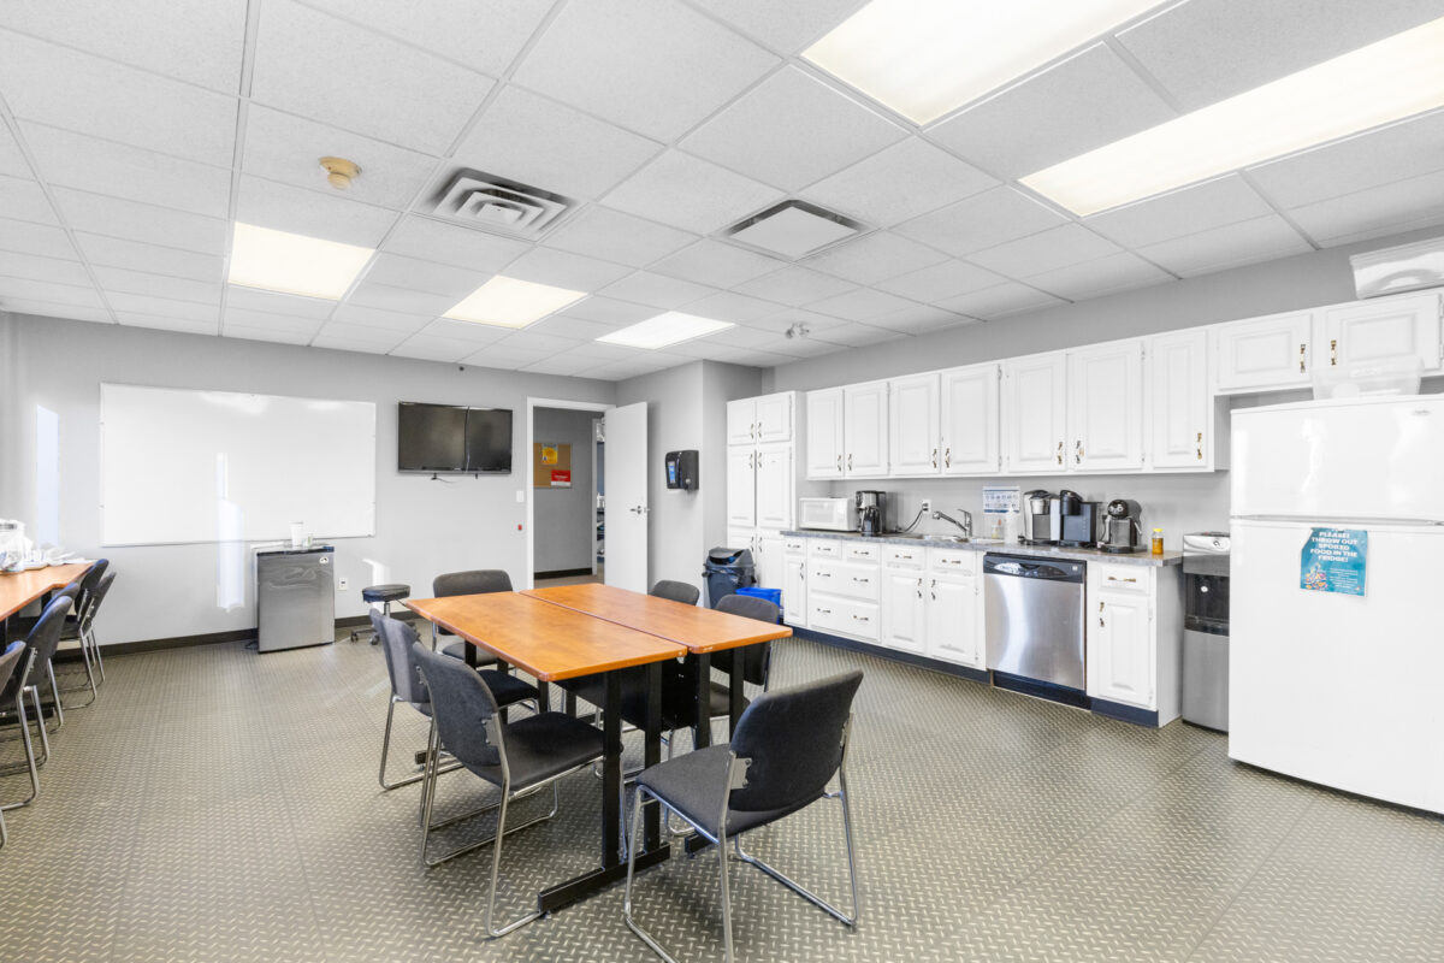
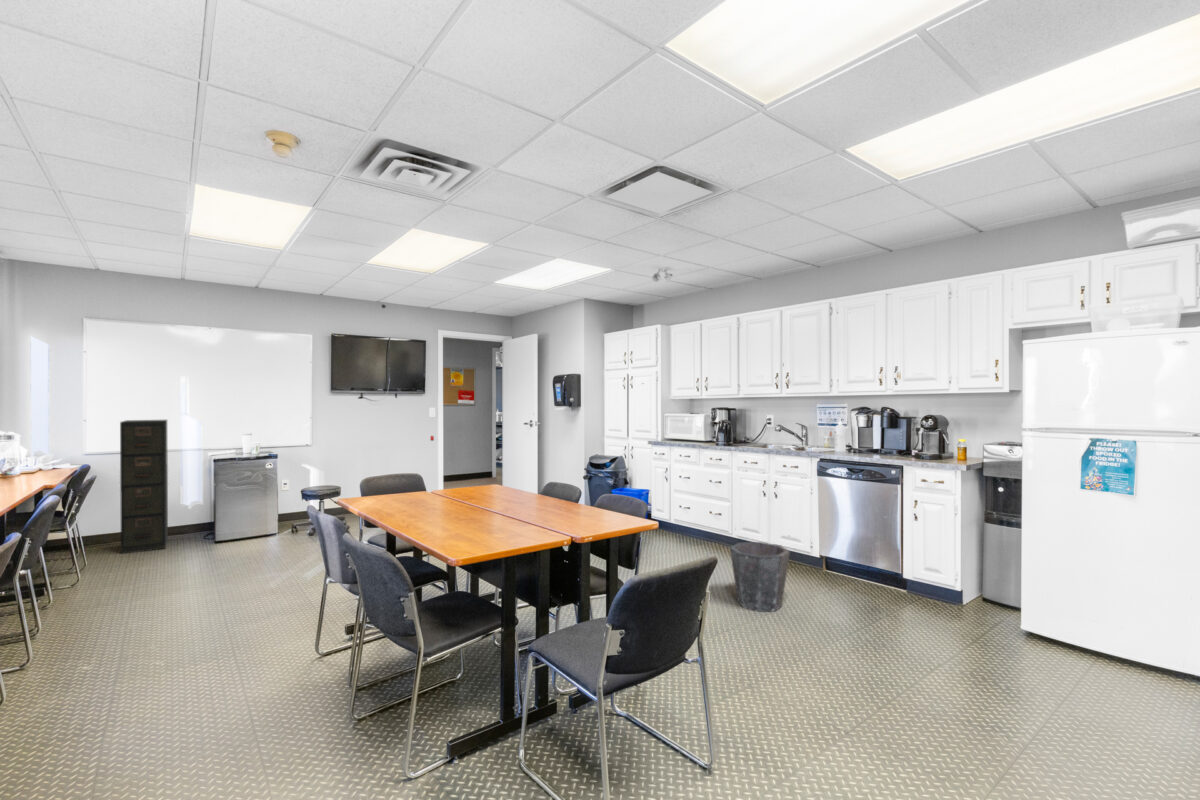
+ filing cabinet [119,419,169,555]
+ waste bin [729,541,791,613]
